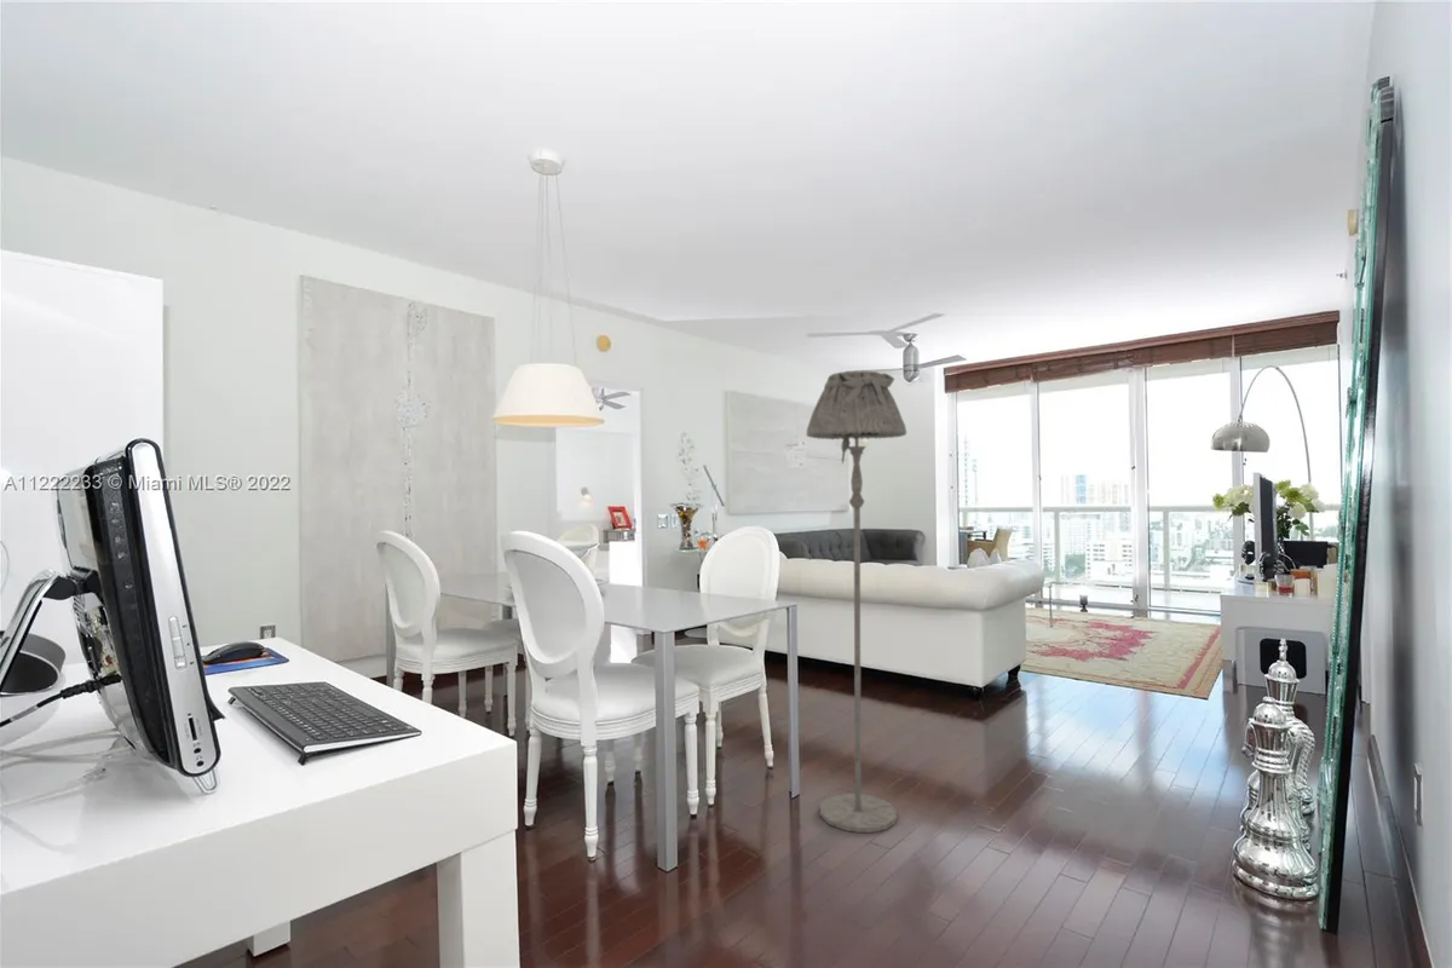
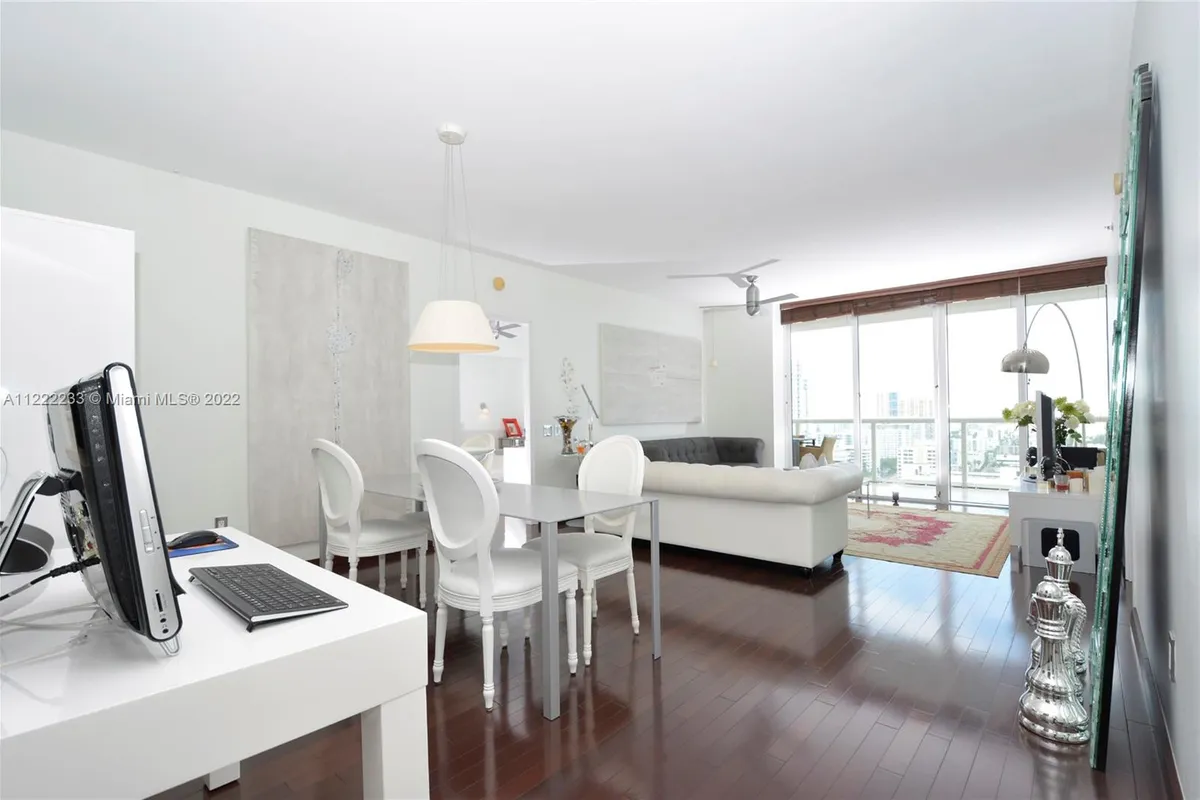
- floor lamp [805,369,908,834]
